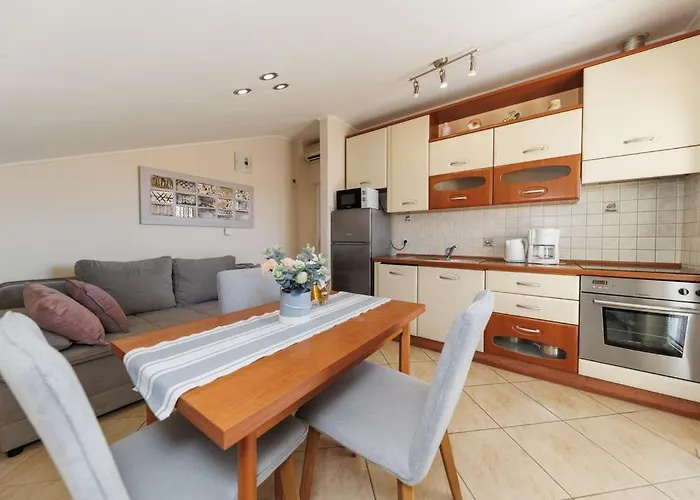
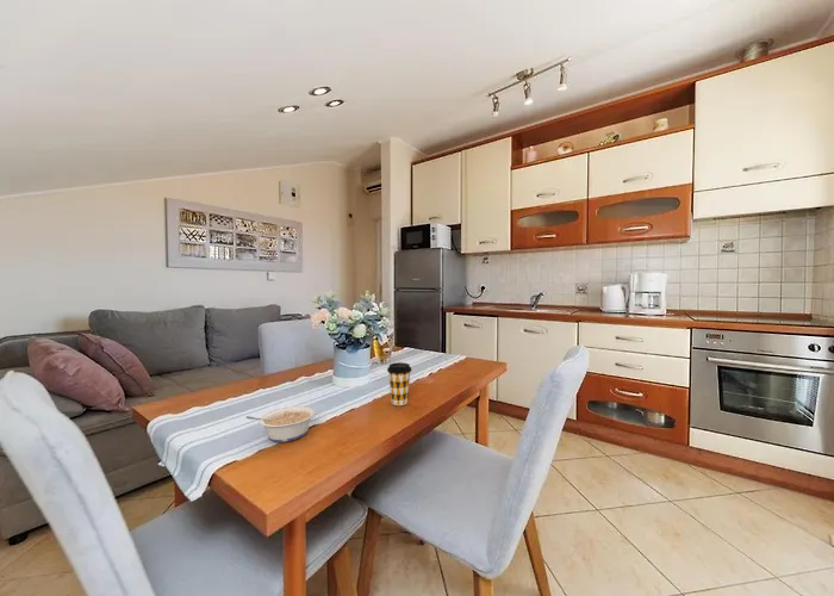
+ legume [245,405,317,443]
+ coffee cup [386,361,412,406]
